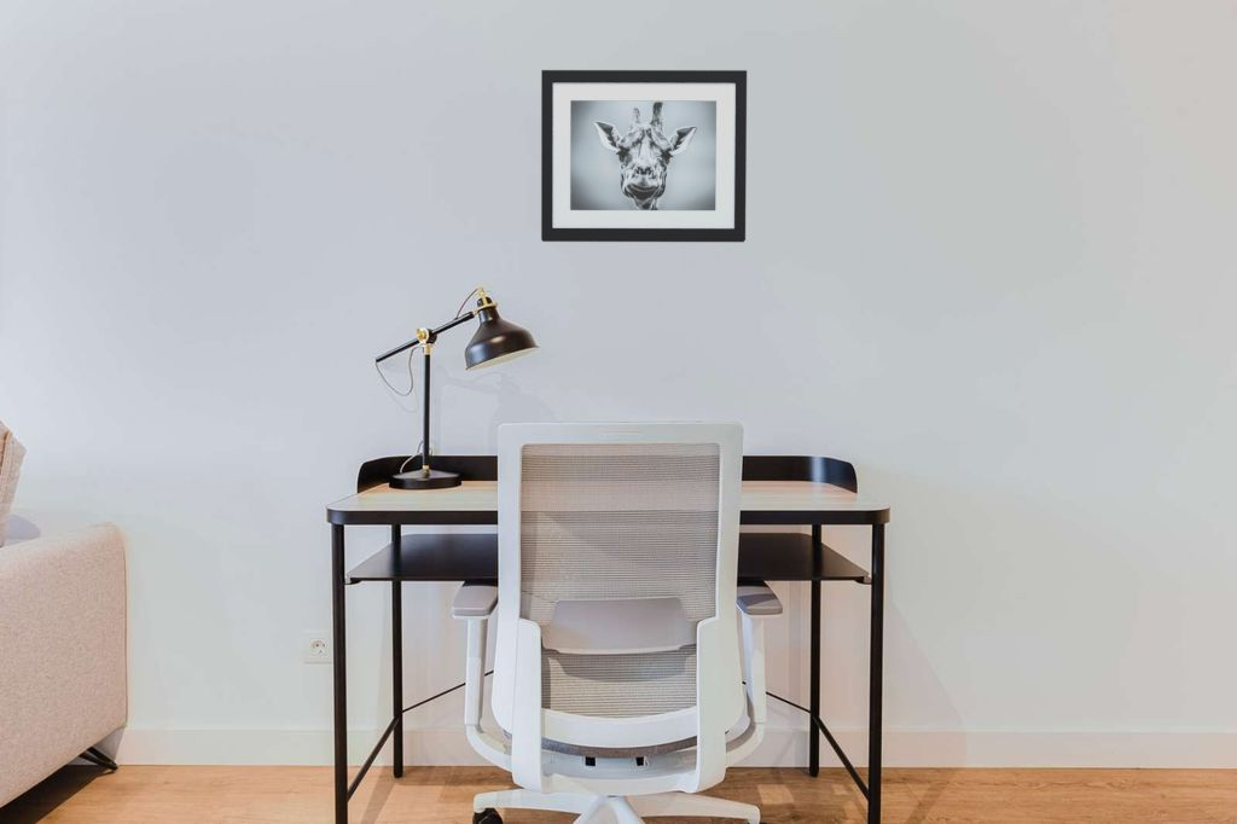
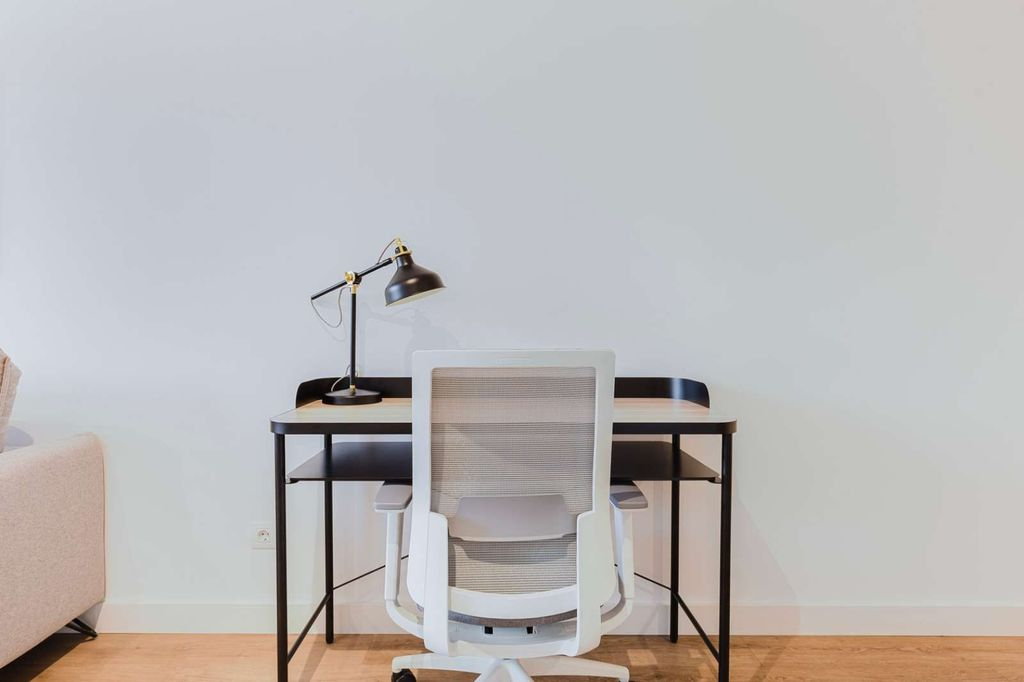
- wall art [540,69,748,243]
